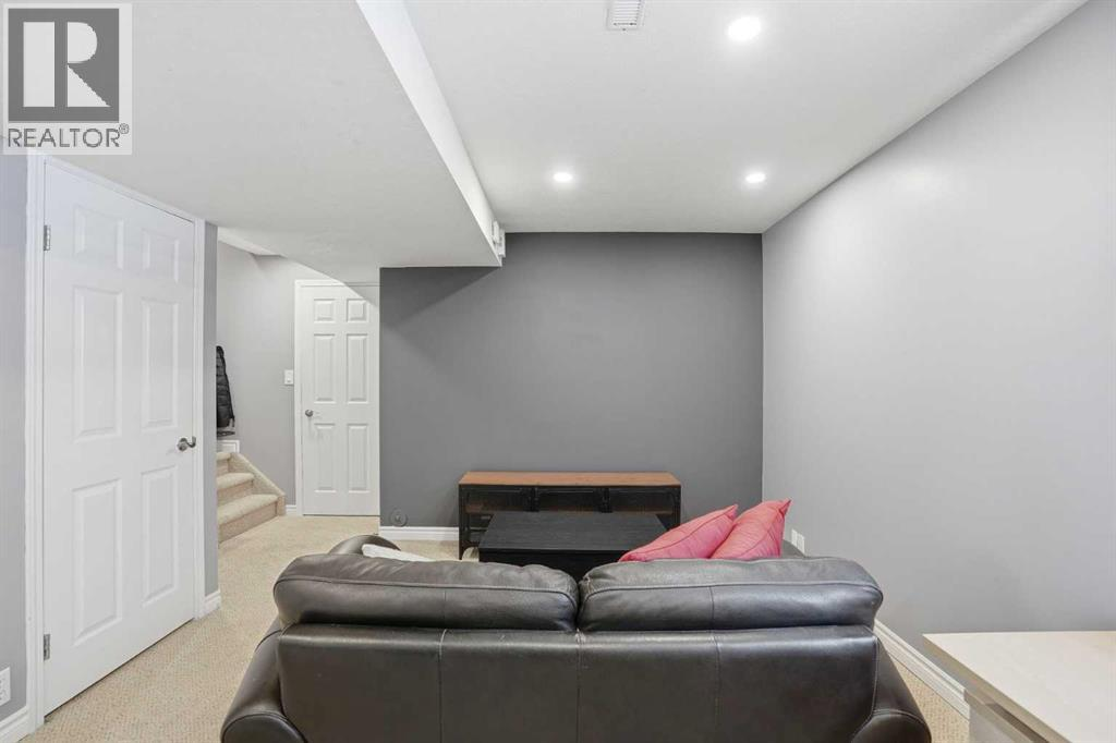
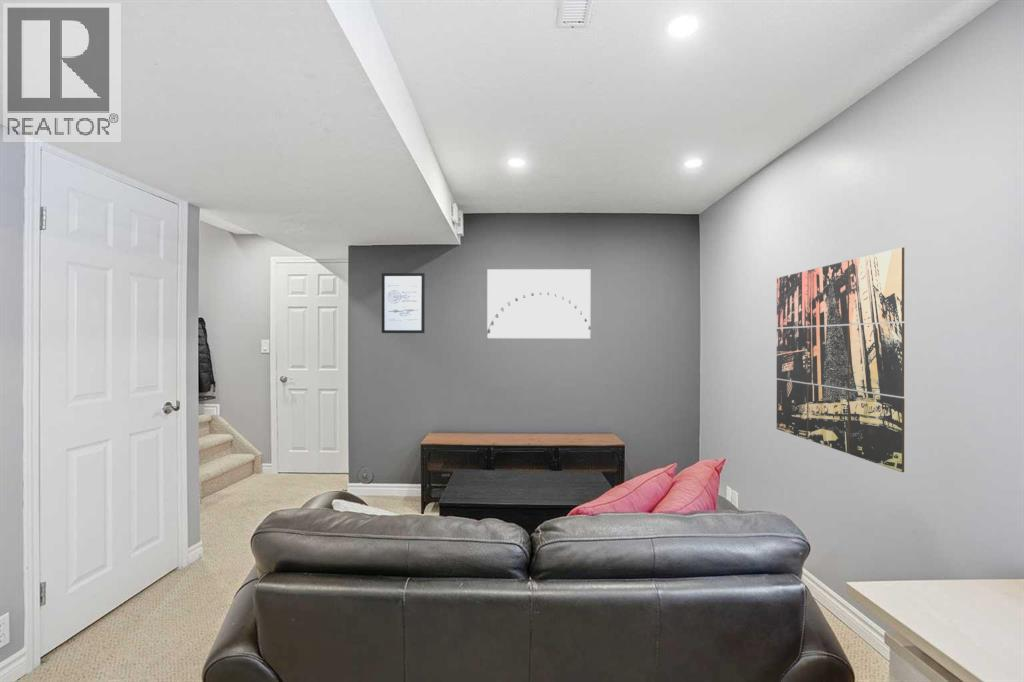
+ wall art [776,247,905,473]
+ wall art [381,272,426,334]
+ wall art [486,268,591,339]
